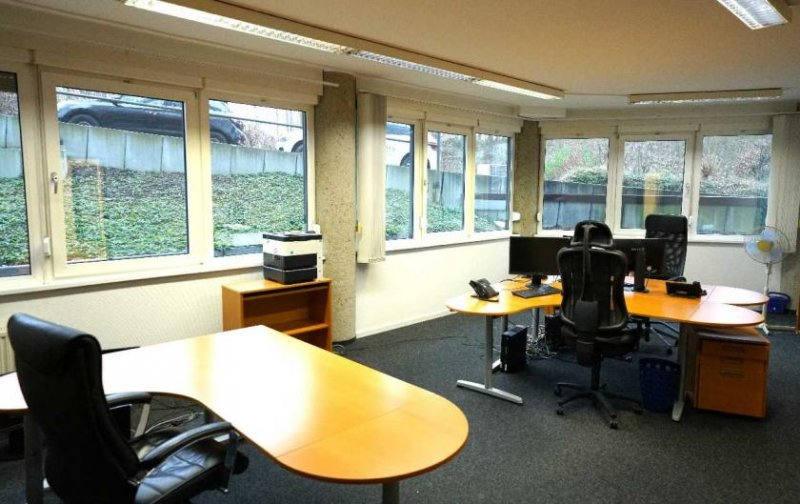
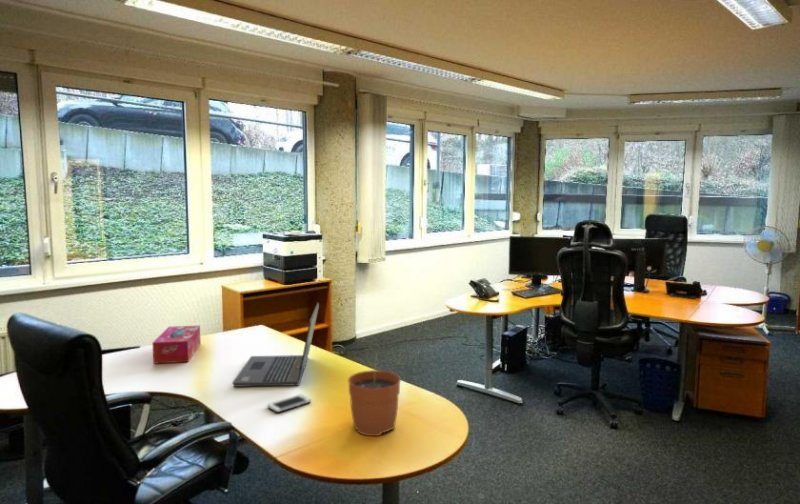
+ cell phone [266,394,312,414]
+ plant pot [347,351,402,437]
+ tissue box [151,324,202,365]
+ laptop [231,302,320,388]
